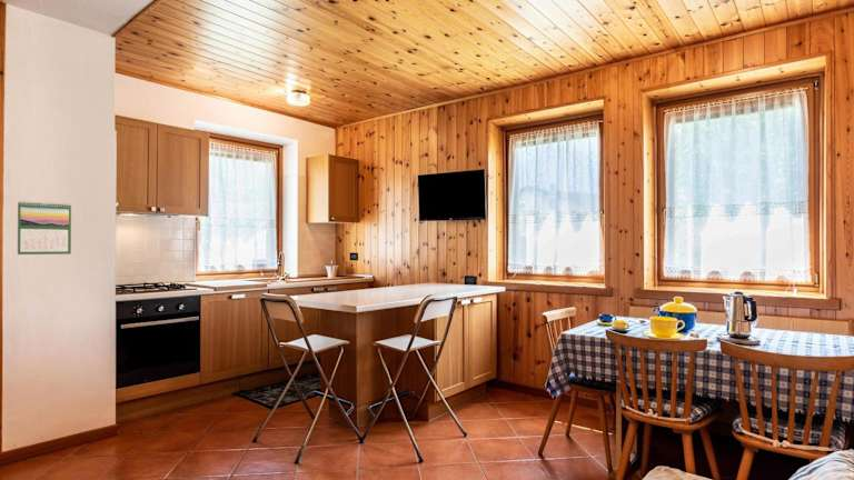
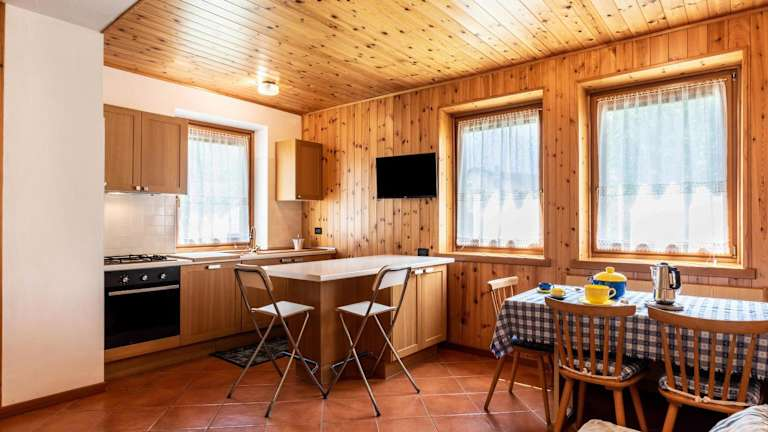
- calendar [17,200,72,256]
